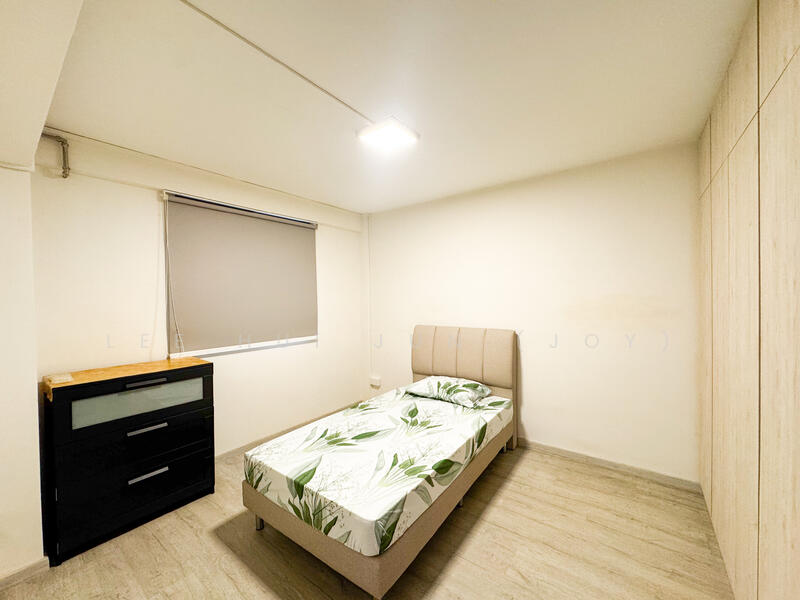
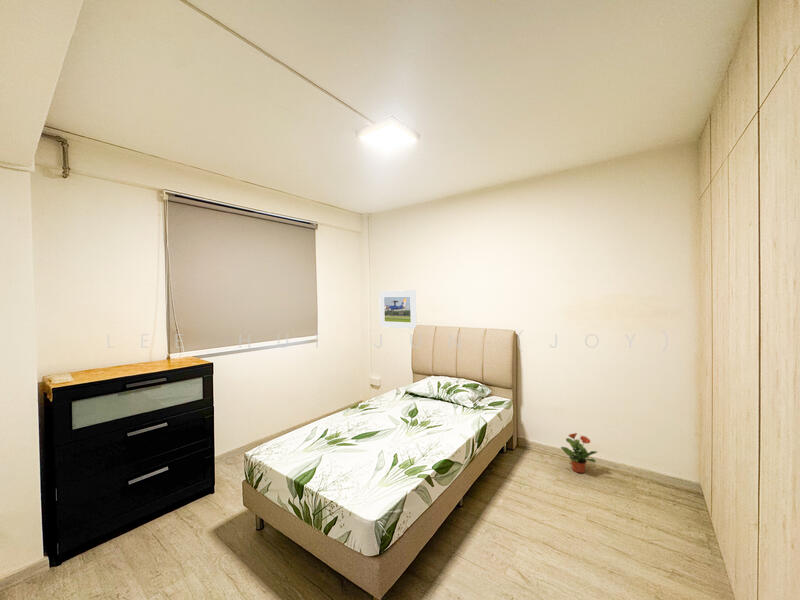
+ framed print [378,289,418,330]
+ potted plant [560,432,598,474]
